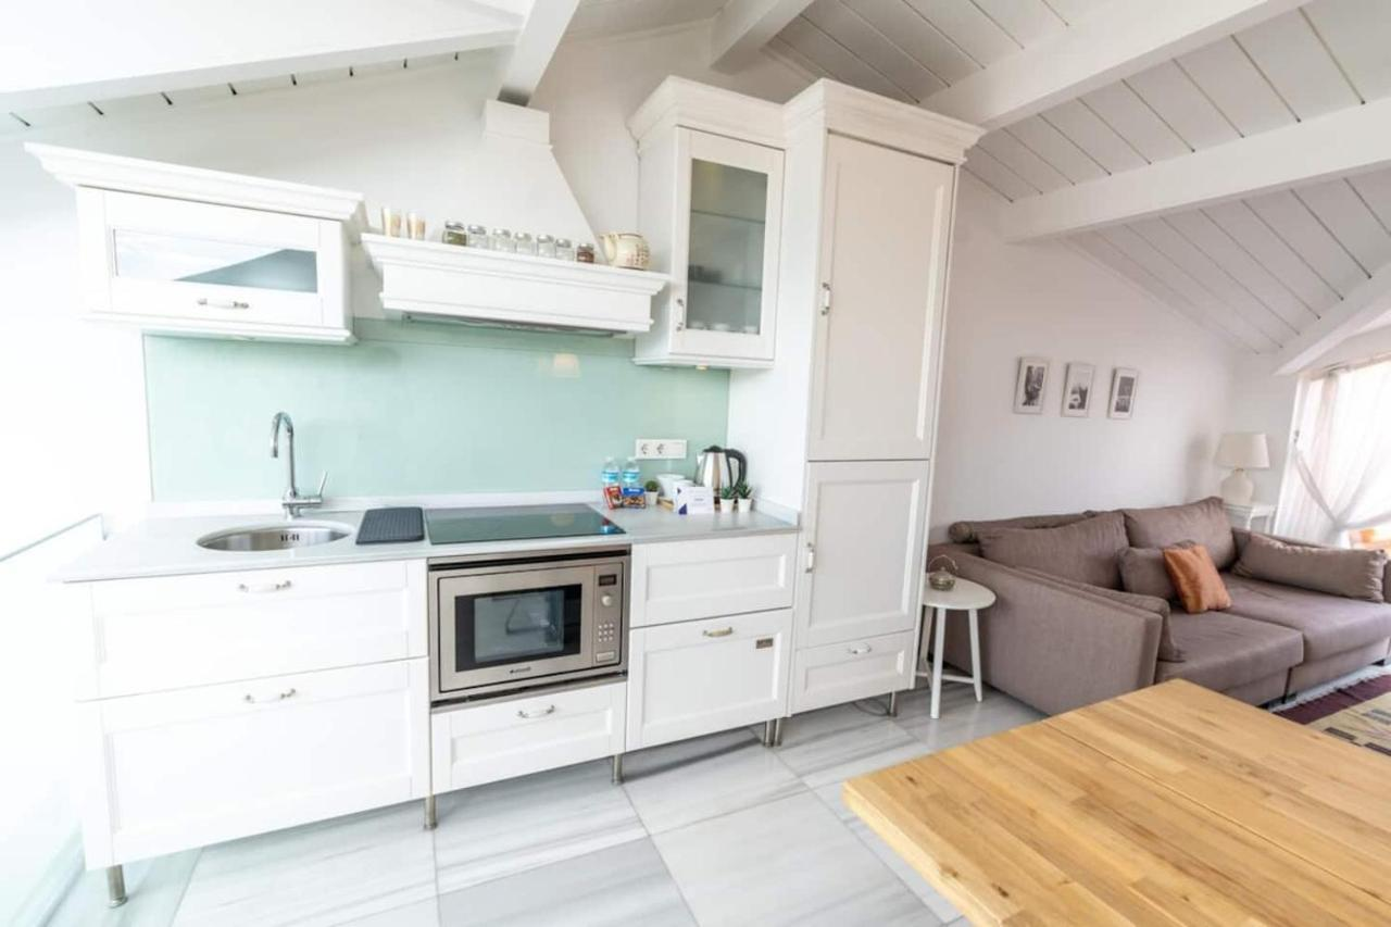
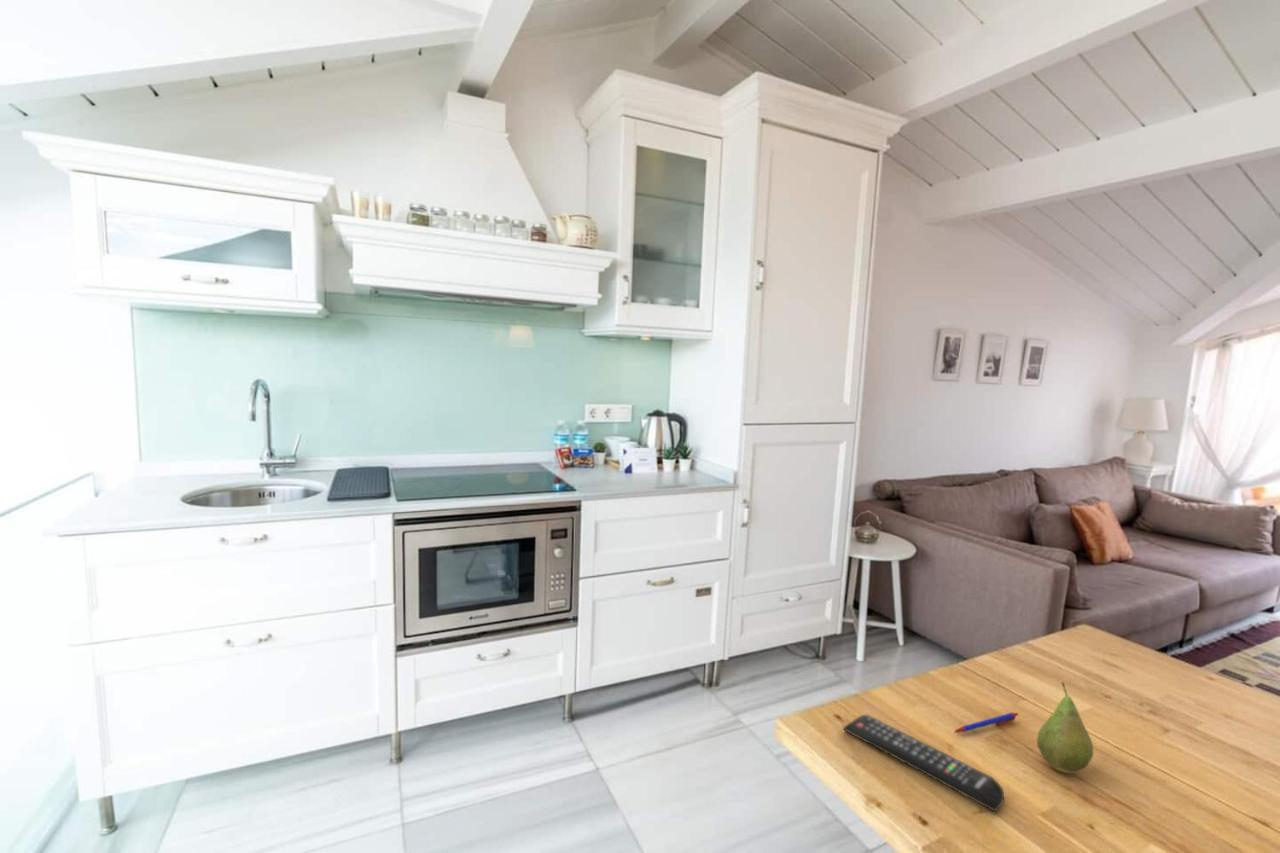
+ fruit [1036,681,1094,775]
+ remote control [842,714,1005,812]
+ pen [952,712,1019,734]
